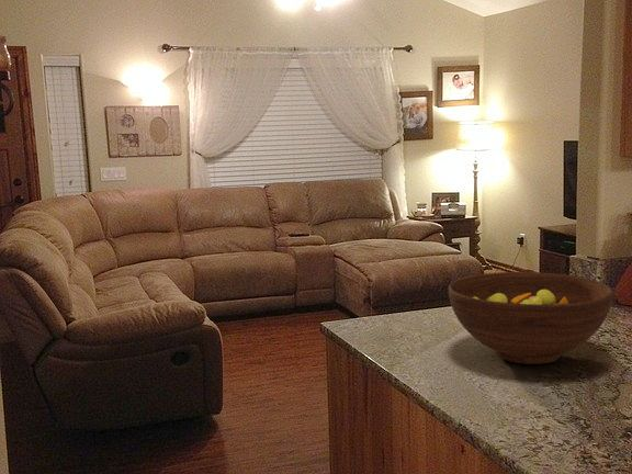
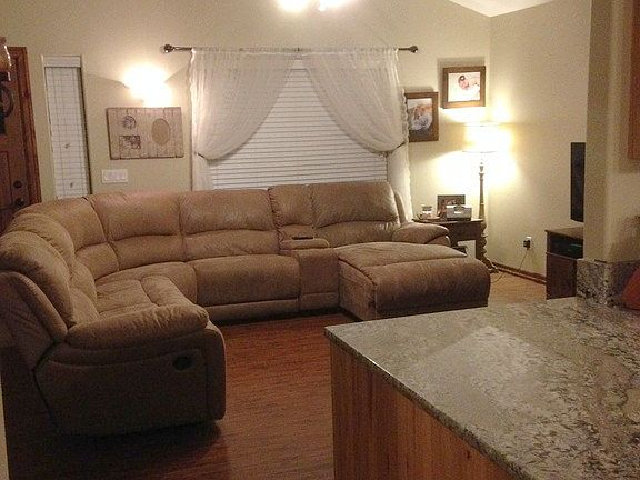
- fruit bowl [448,271,613,365]
